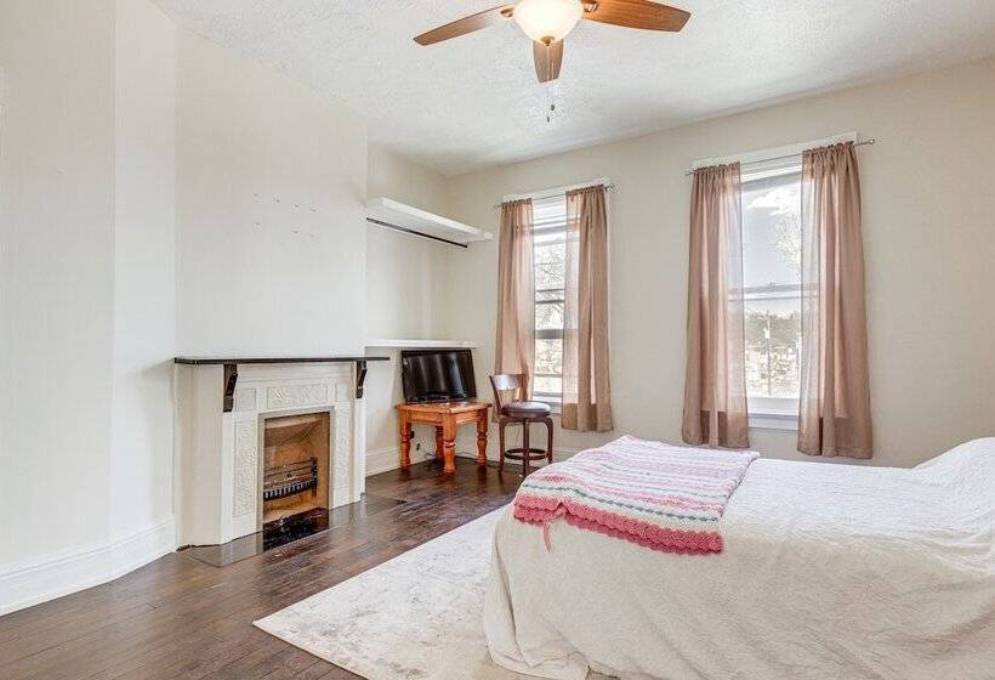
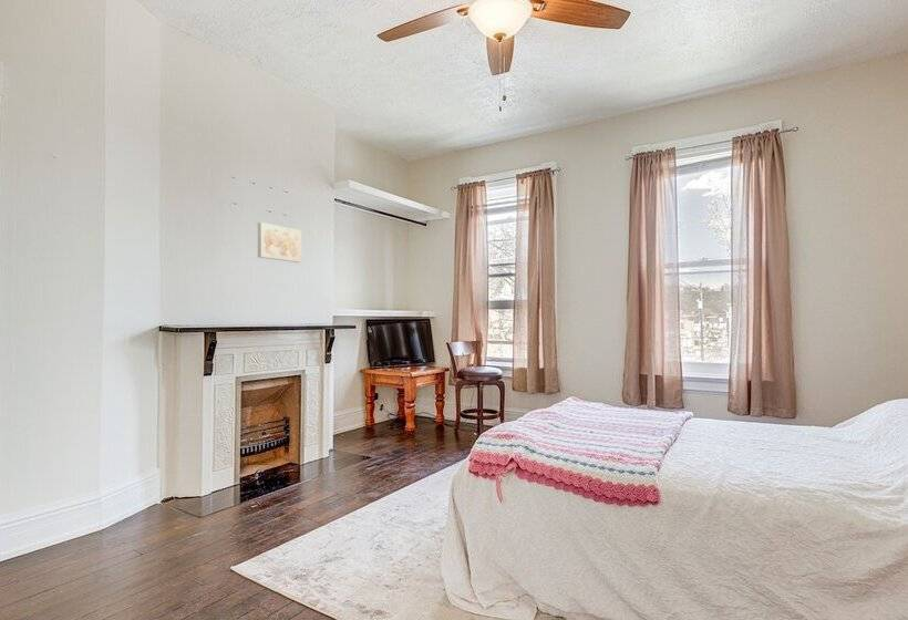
+ wall art [257,221,302,264]
